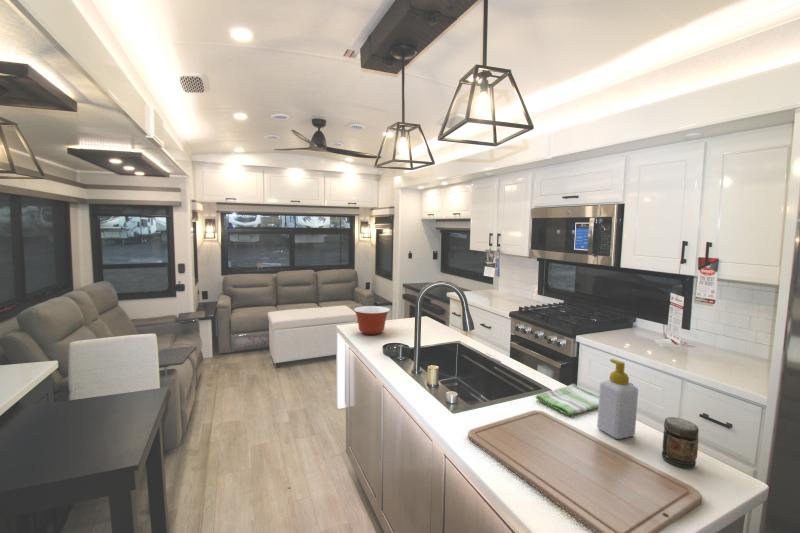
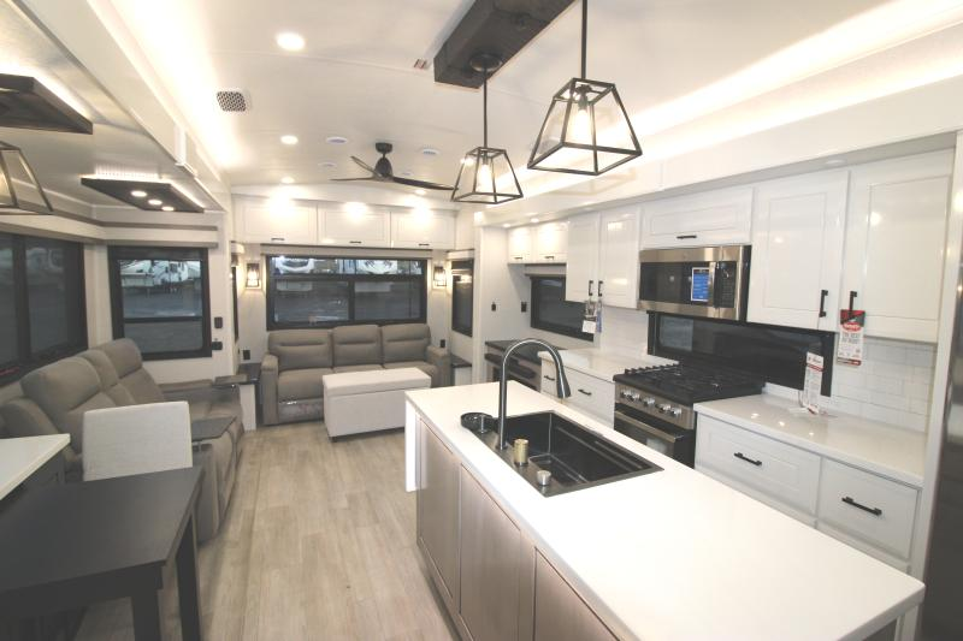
- dish towel [535,383,599,417]
- jar [661,416,700,470]
- mixing bowl [353,305,391,336]
- chopping board [467,409,703,533]
- soap bottle [596,358,639,440]
